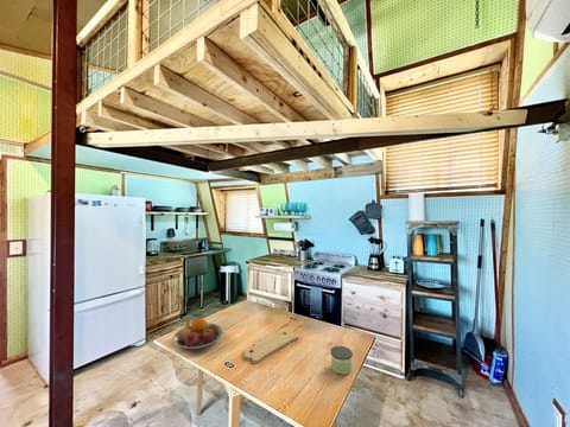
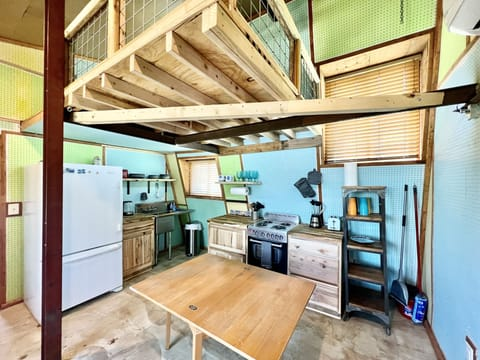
- candle [329,345,354,376]
- cutting board [242,330,299,365]
- fruit bowl [171,316,224,350]
